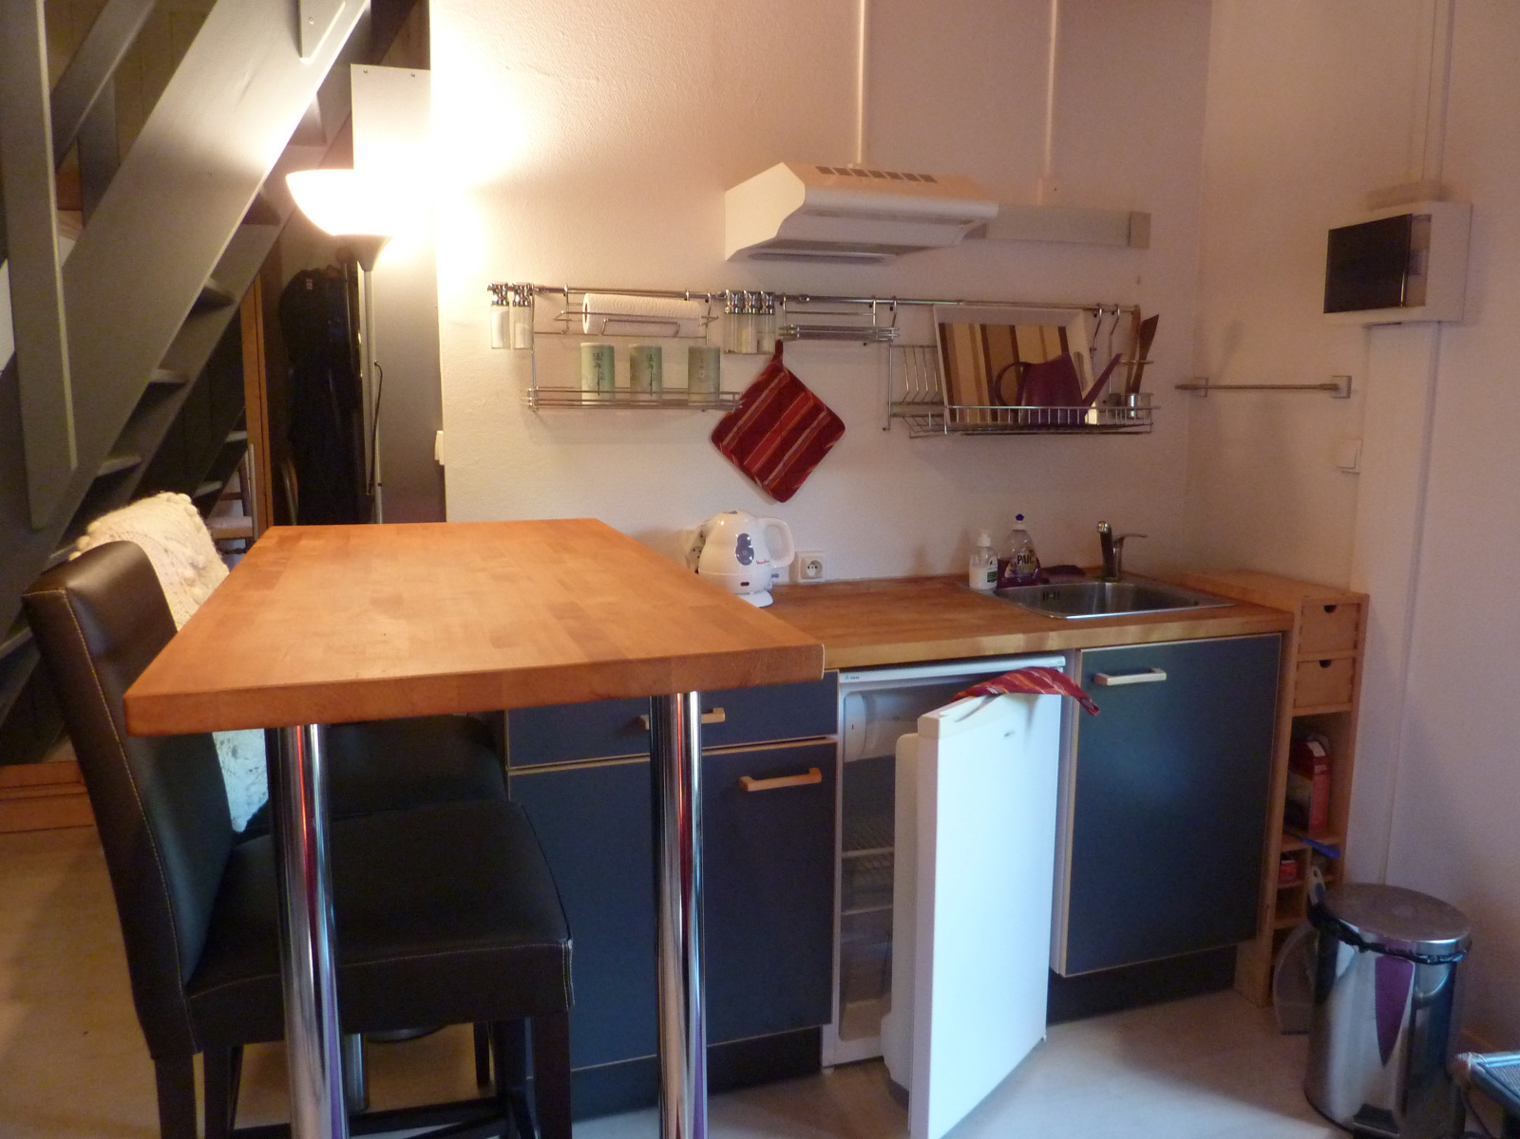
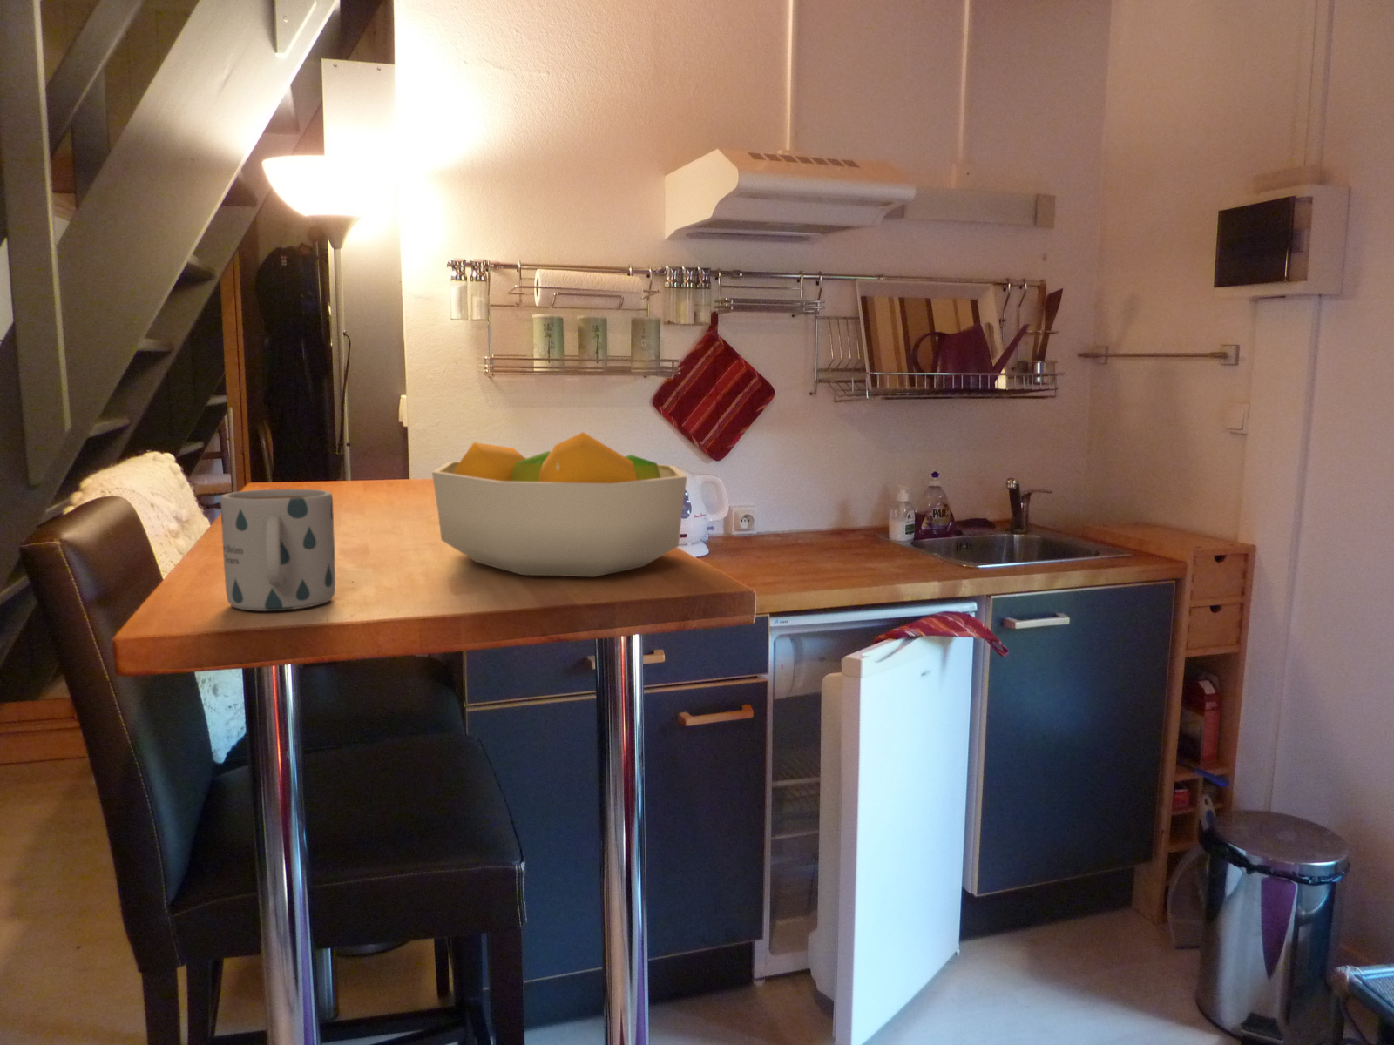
+ mug [220,487,336,611]
+ fruit bowl [431,431,688,577]
